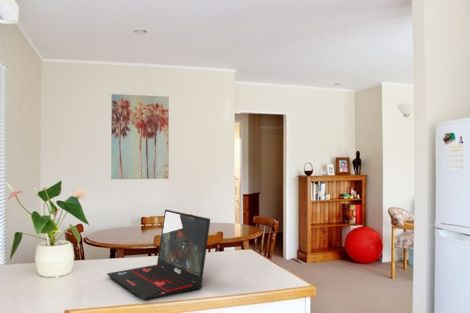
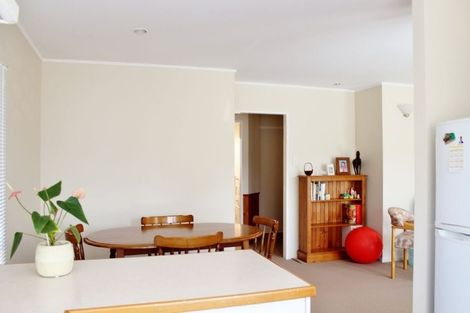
- laptop [106,208,211,302]
- wall art [110,93,170,180]
